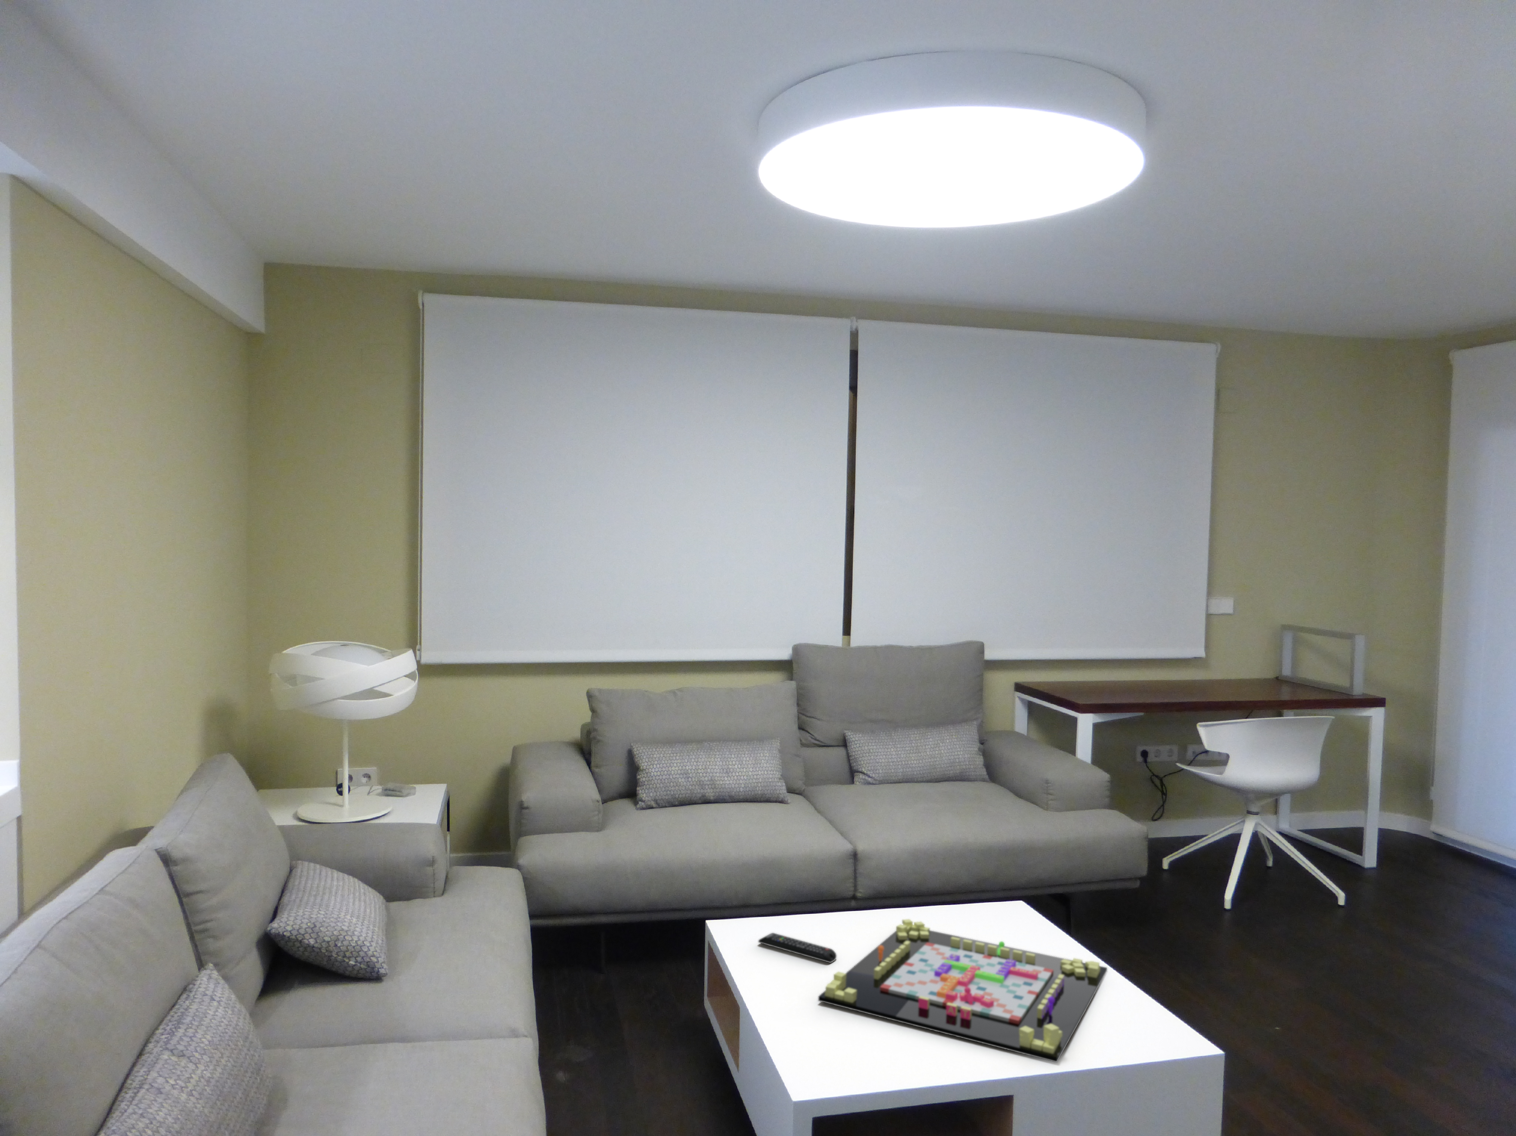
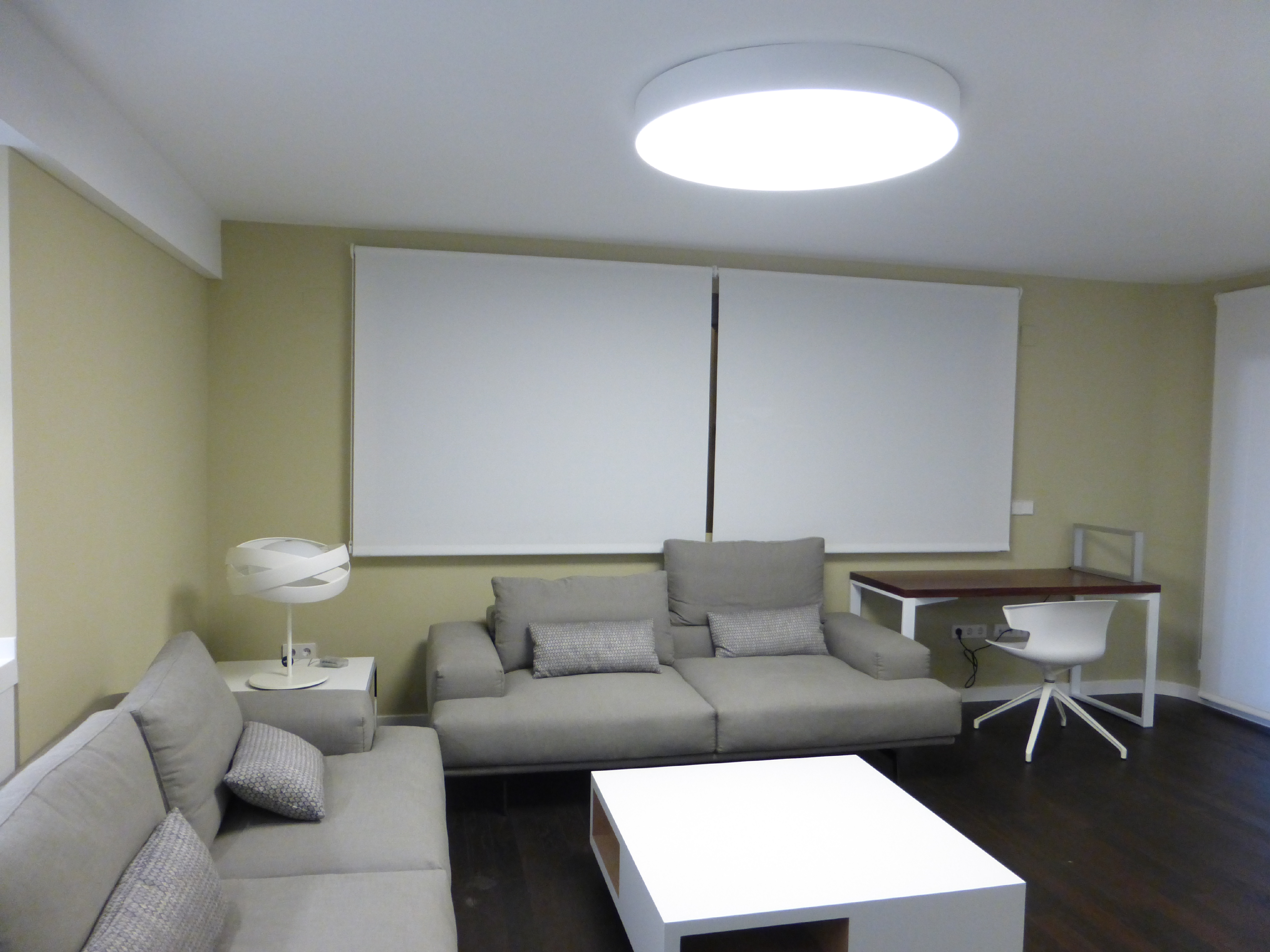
- remote control [758,932,837,963]
- gameboard [818,919,1108,1063]
